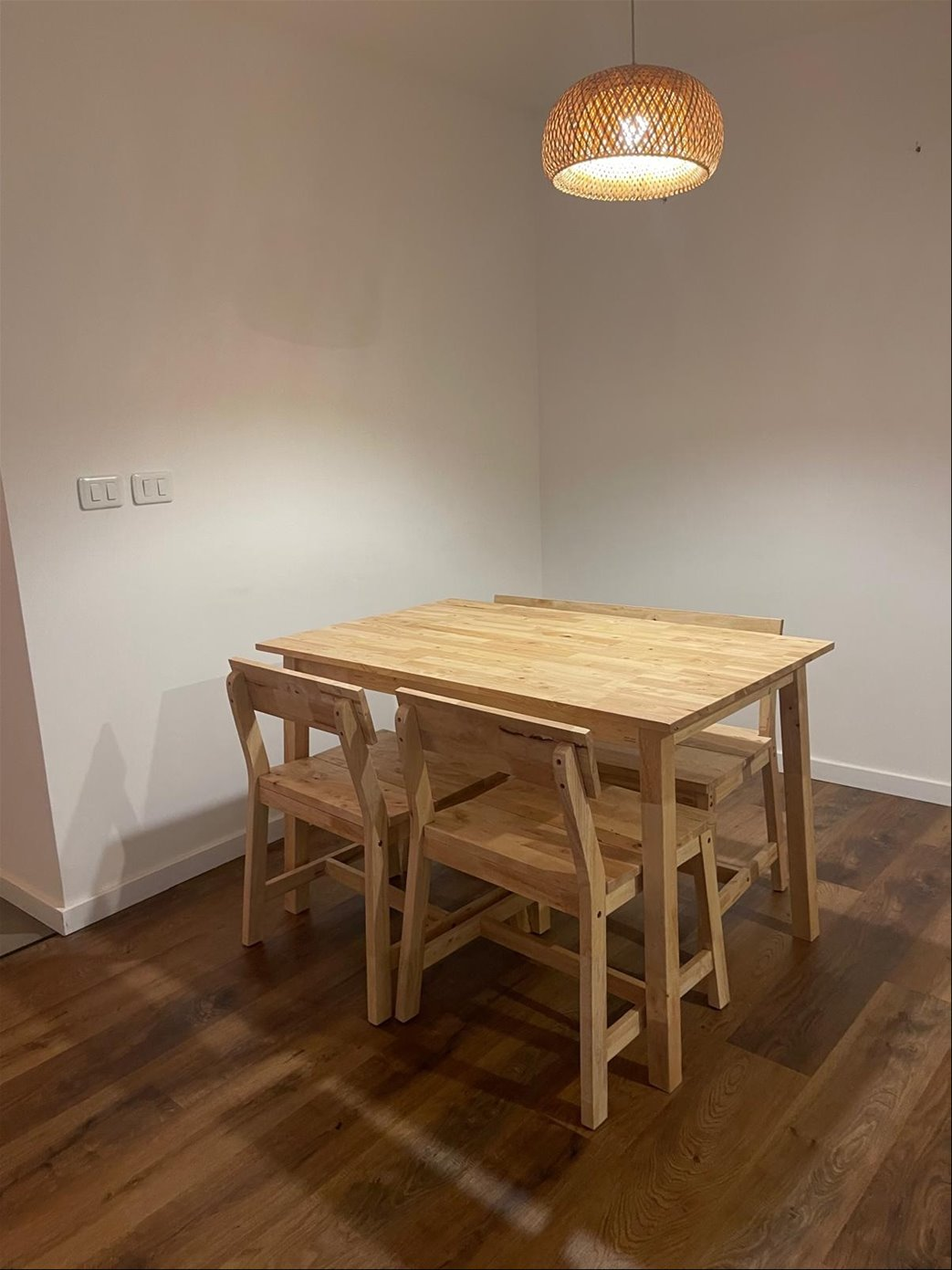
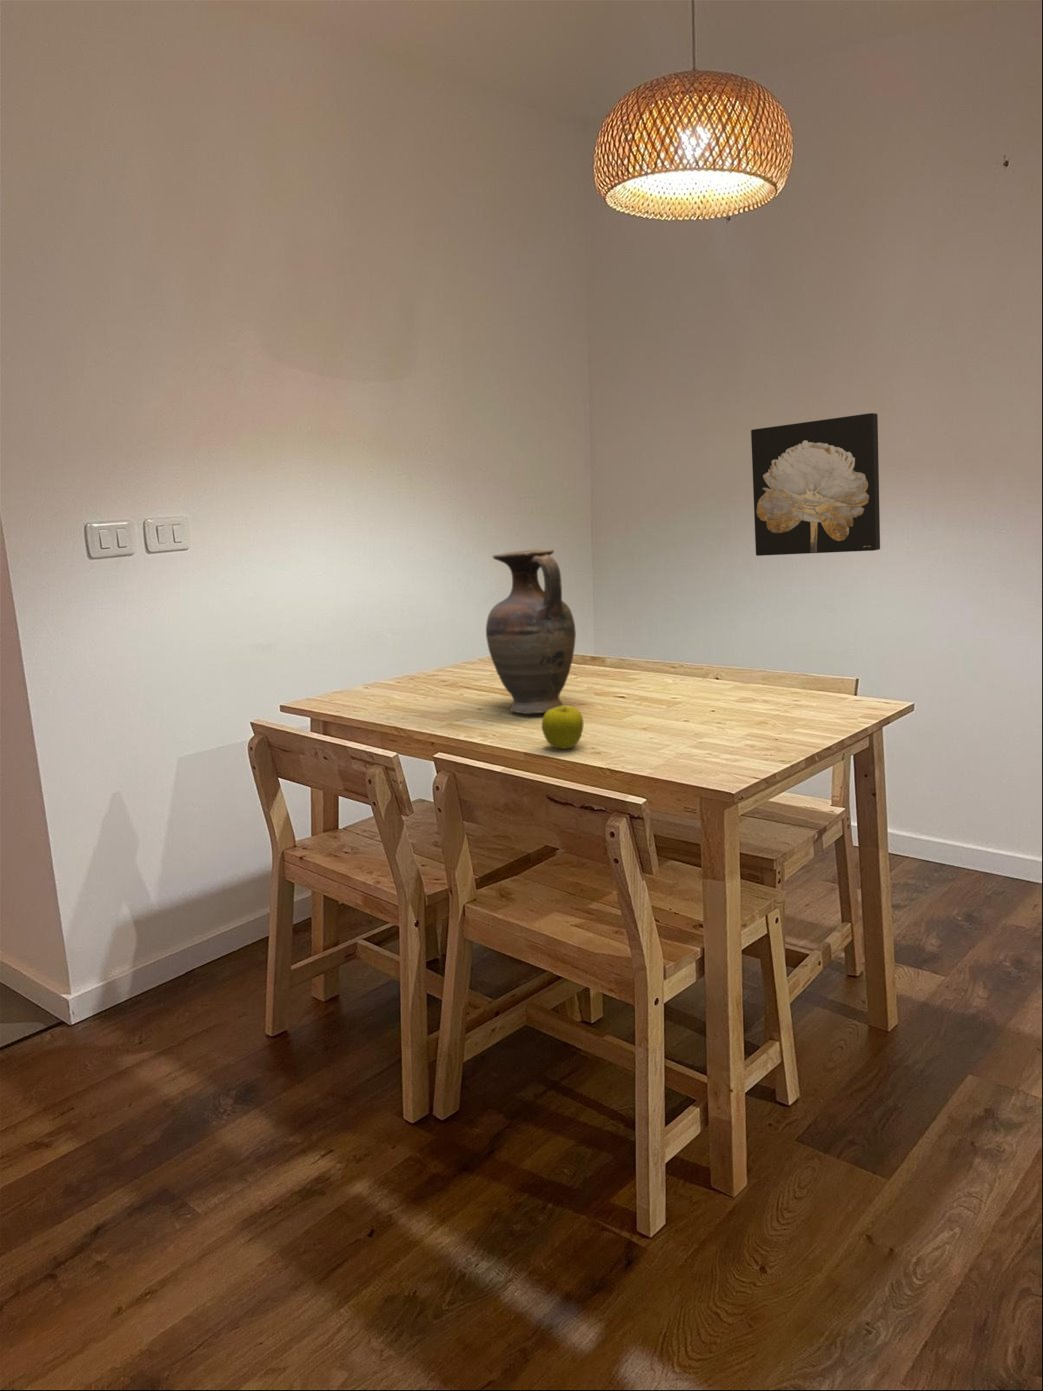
+ fruit [541,705,585,750]
+ wall art [750,412,881,557]
+ vase [485,548,577,714]
